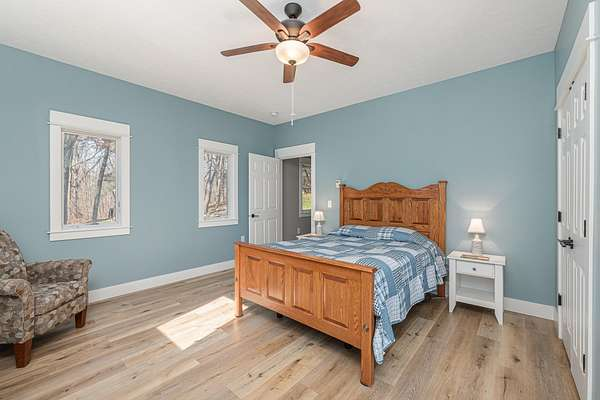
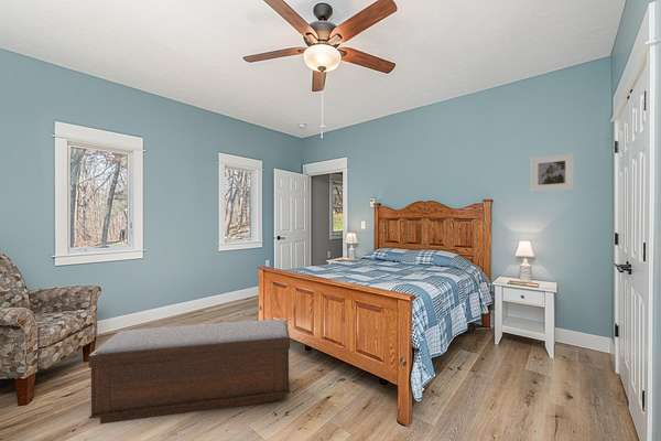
+ bench [88,319,291,426]
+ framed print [530,152,575,193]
